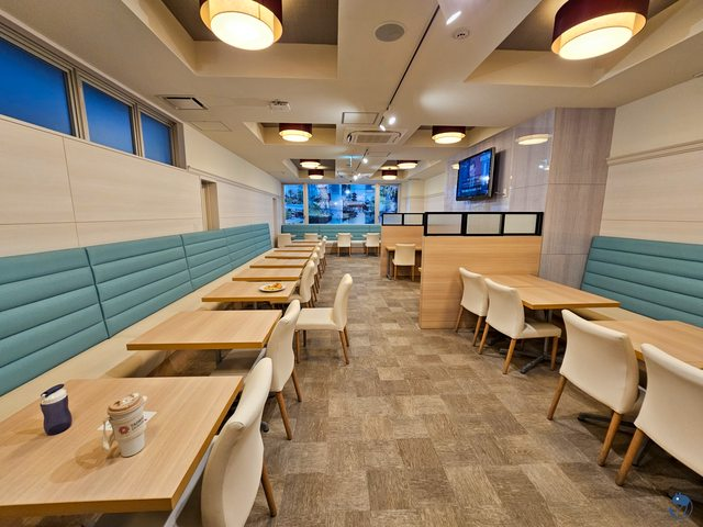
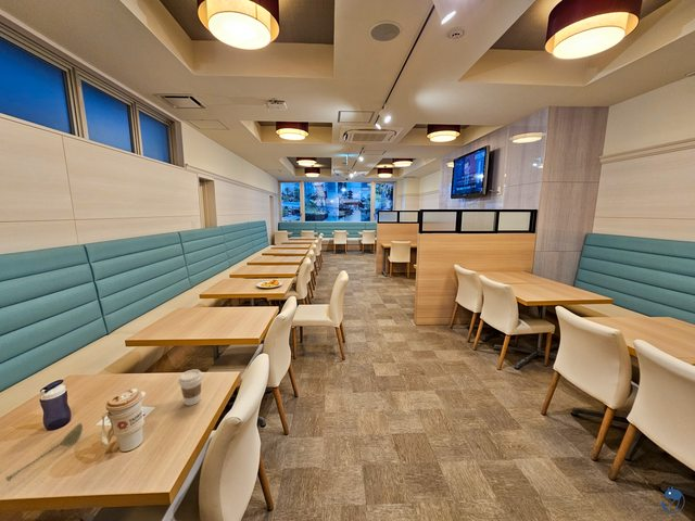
+ coffee cup [177,368,204,407]
+ soupspoon [4,422,84,482]
